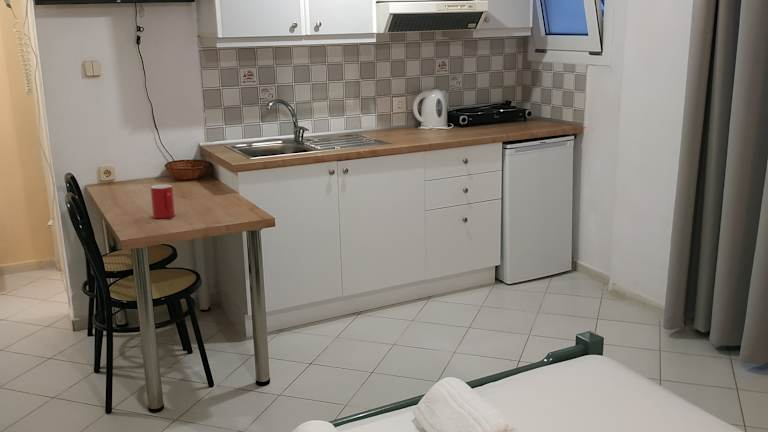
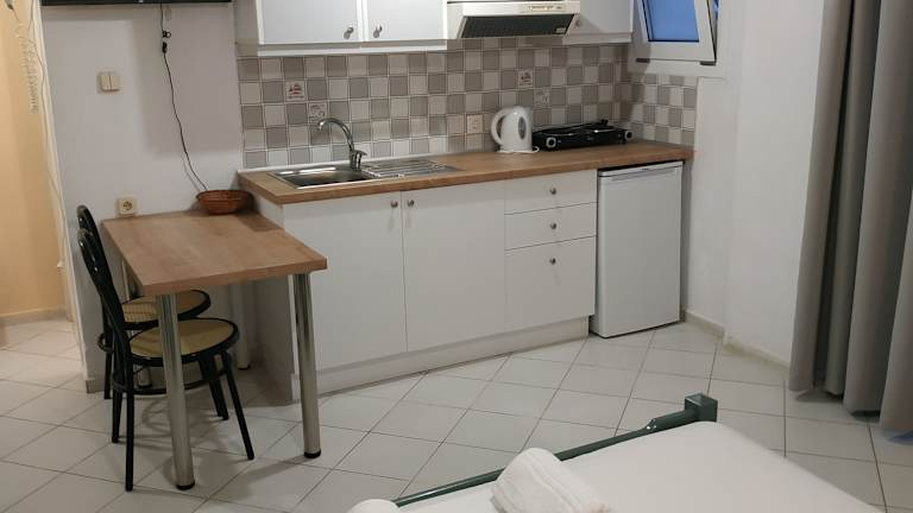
- cup [150,184,176,220]
